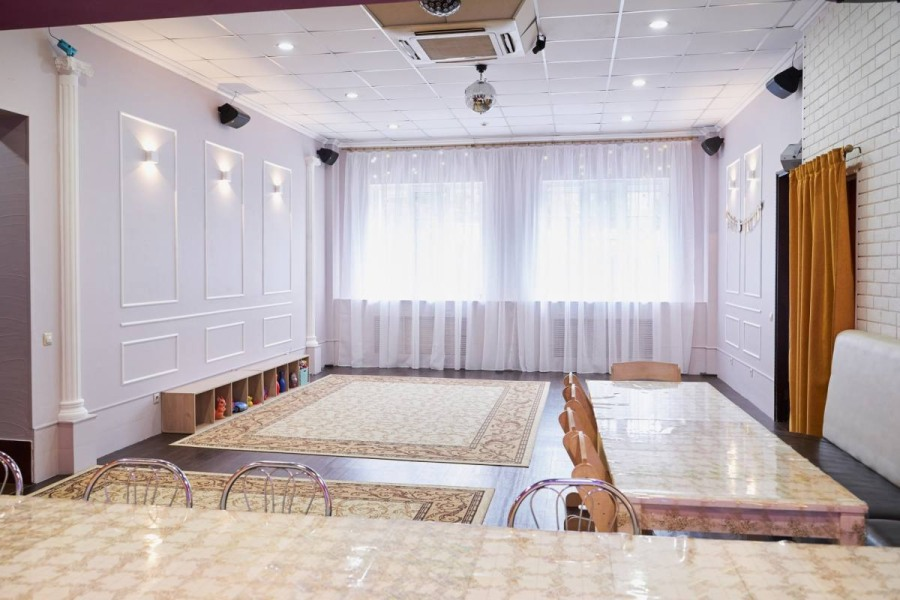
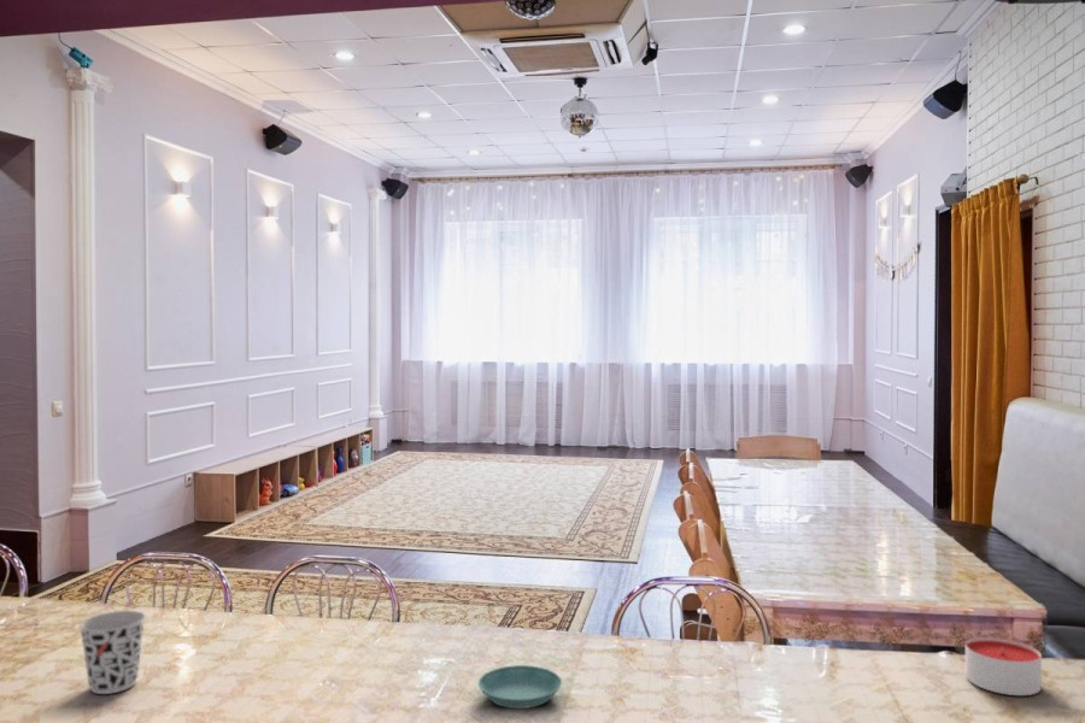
+ cup [78,610,147,695]
+ saucer [477,664,563,710]
+ candle [964,636,1043,696]
